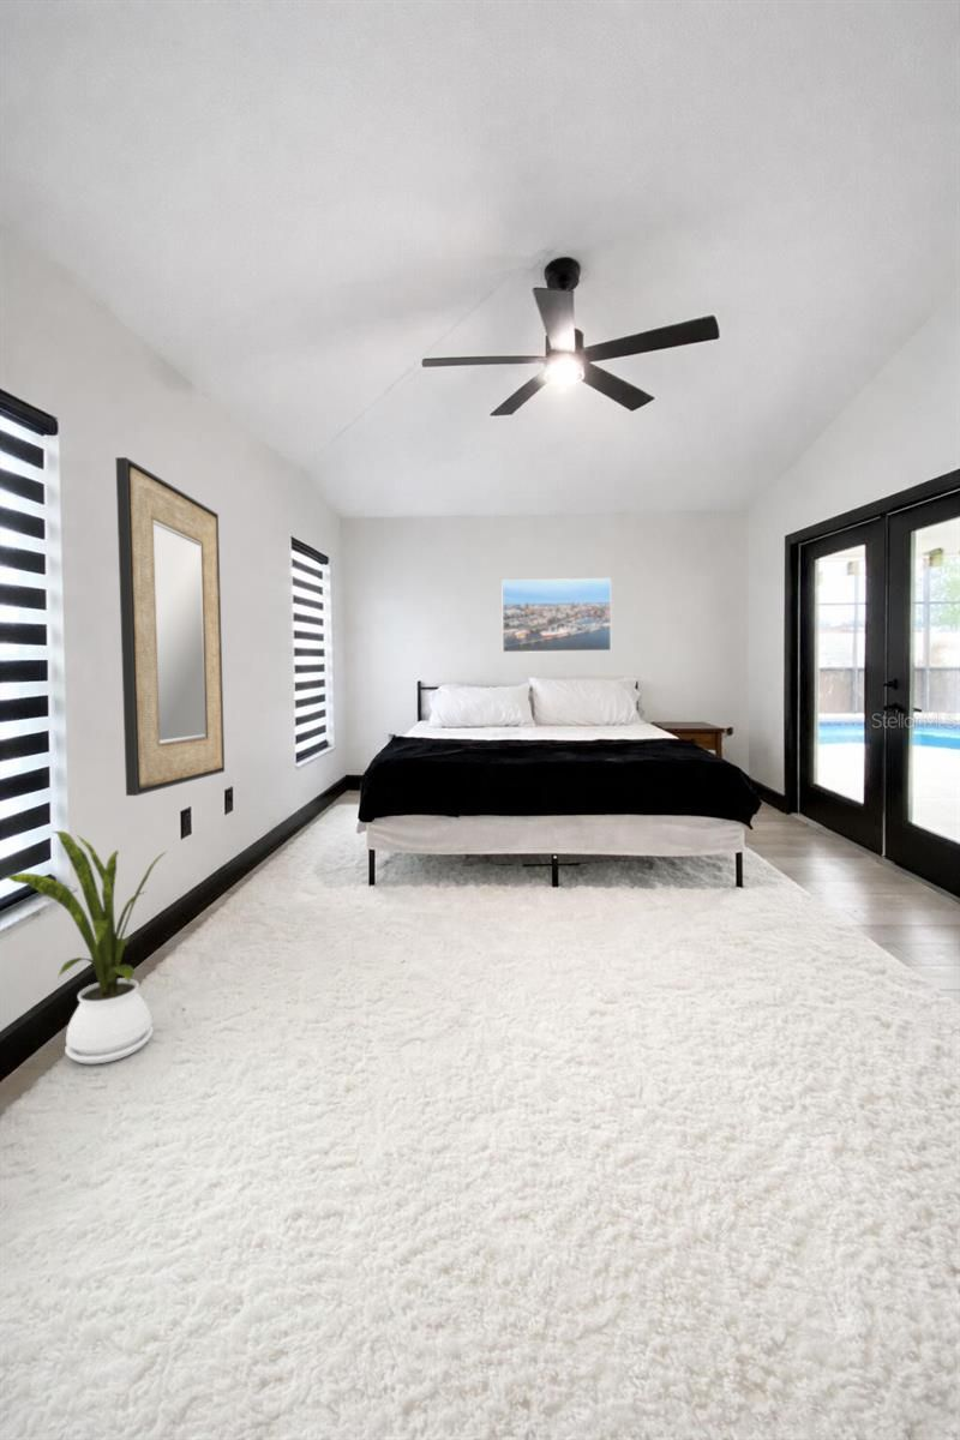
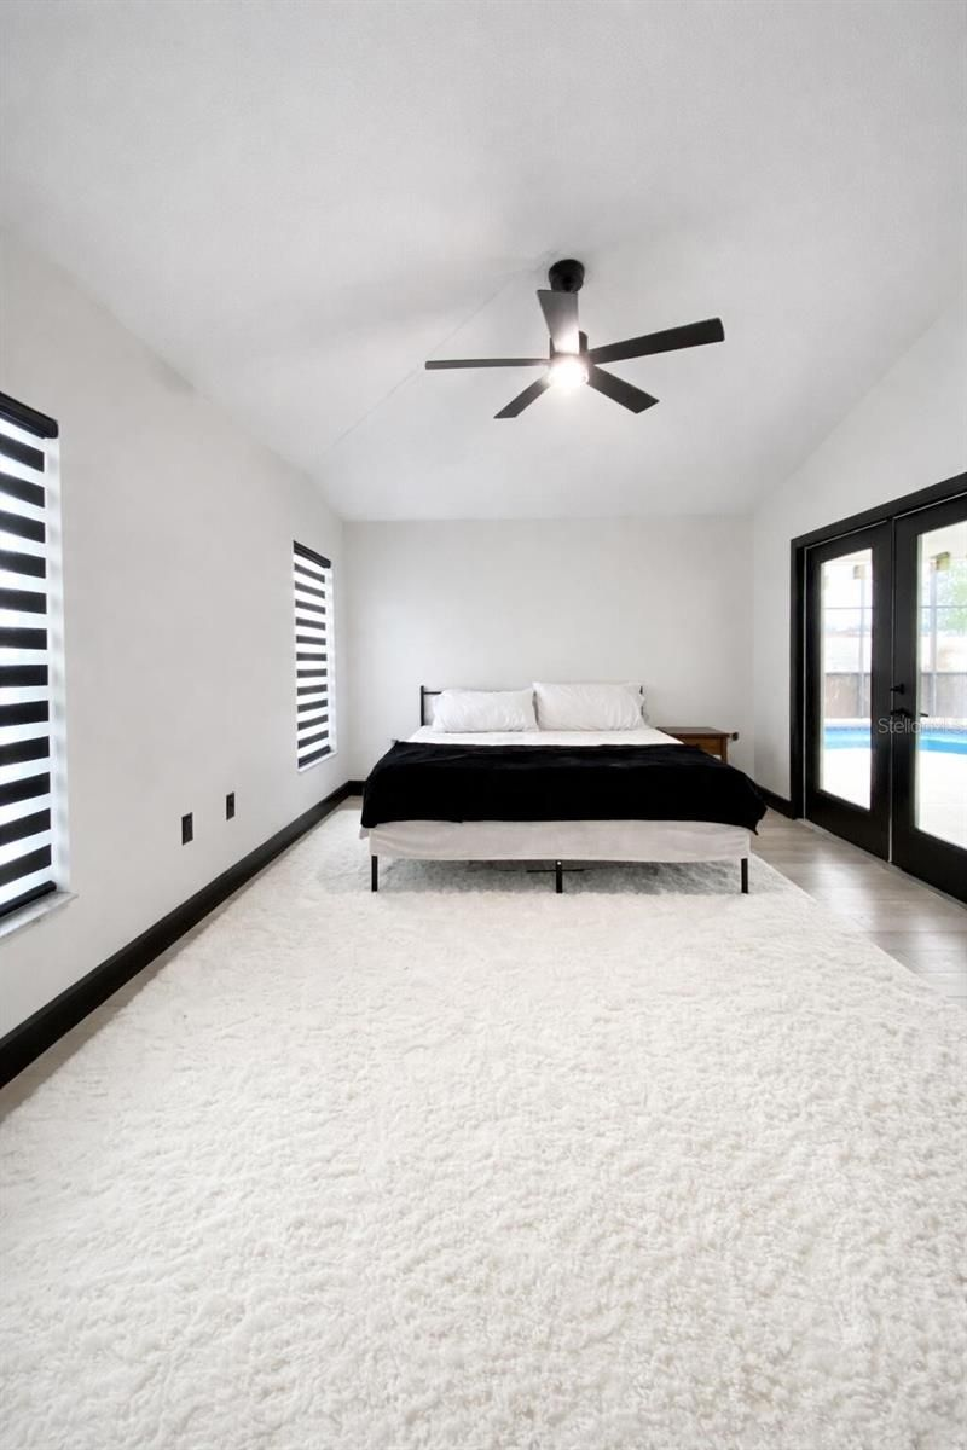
- home mirror [115,456,226,797]
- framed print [500,577,612,654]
- house plant [2,830,167,1066]
